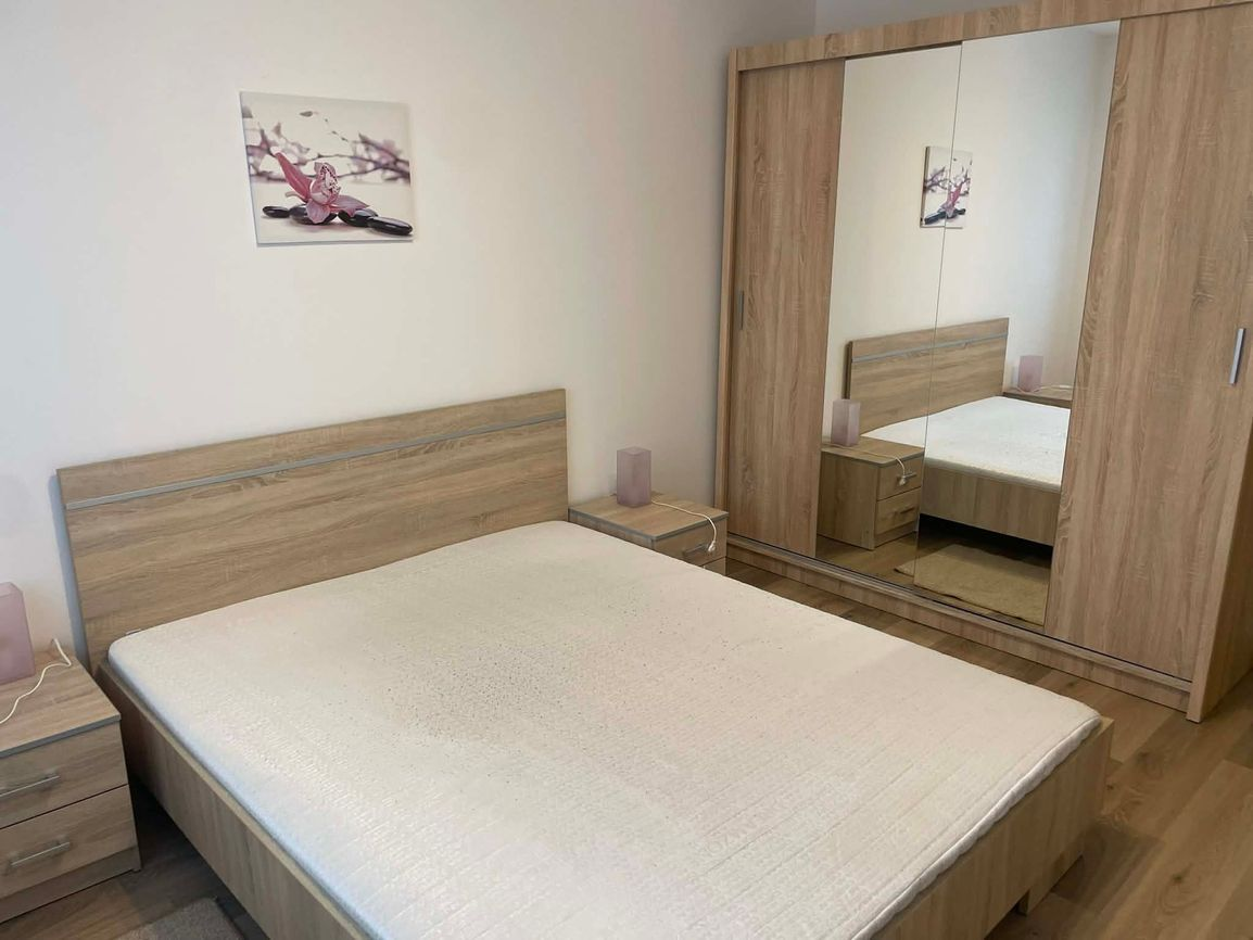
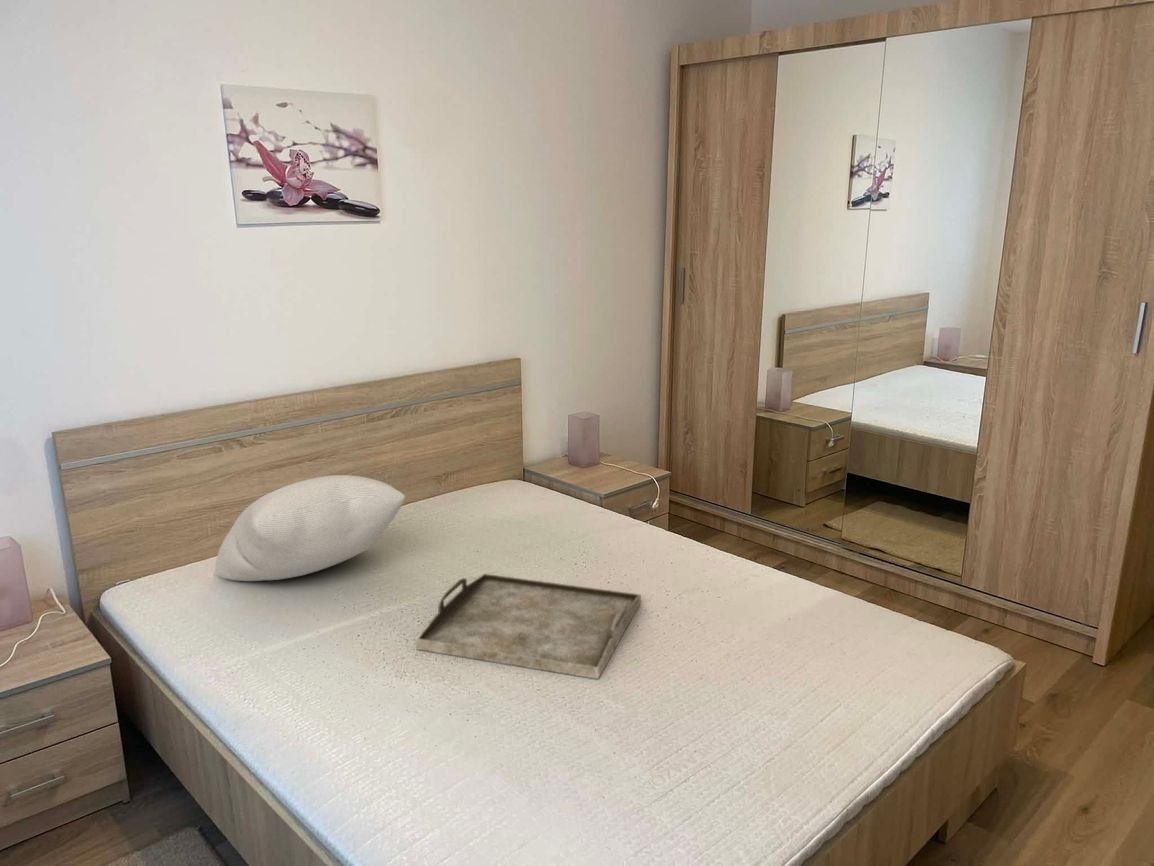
+ serving tray [415,573,642,680]
+ pillow [212,474,407,582]
